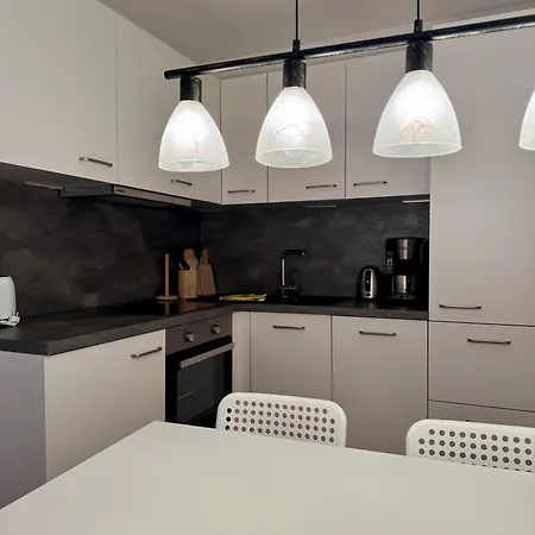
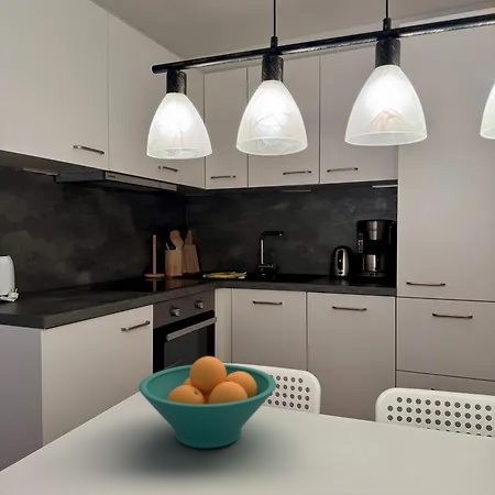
+ fruit bowl [138,355,277,450]
